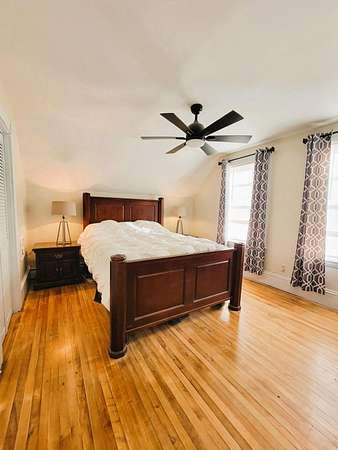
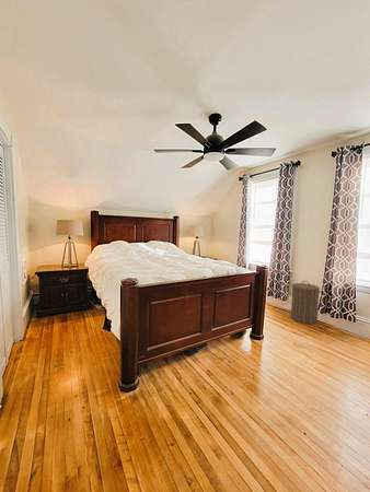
+ laundry hamper [290,280,323,325]
